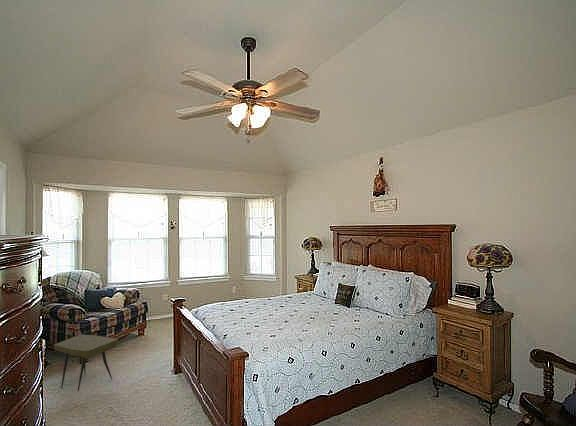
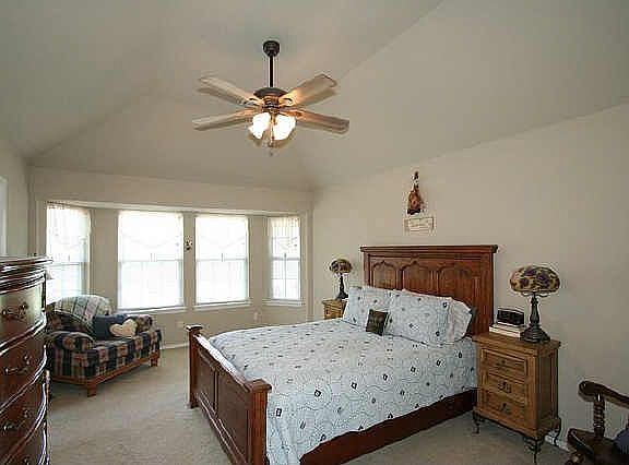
- side table [53,333,119,392]
